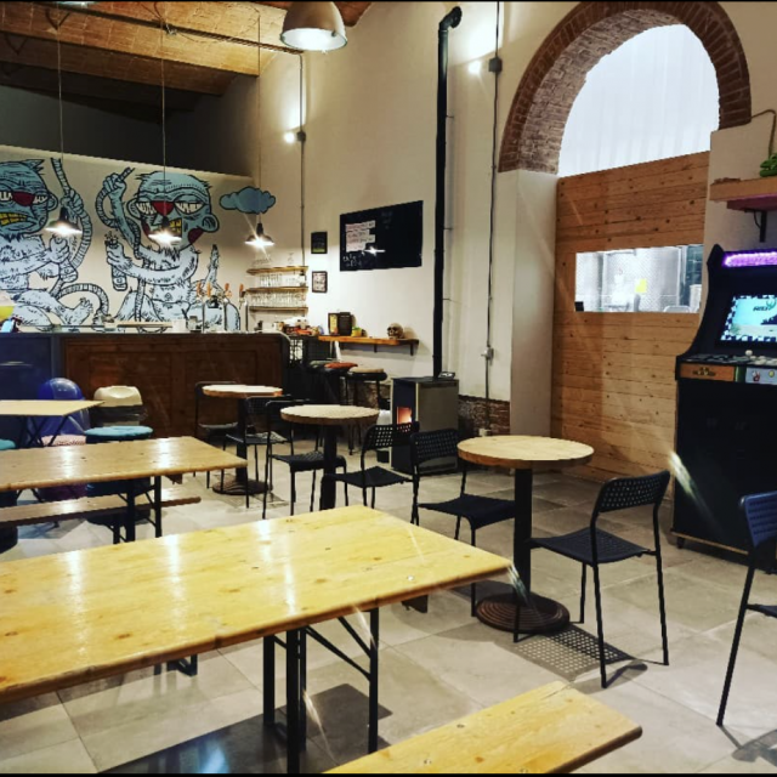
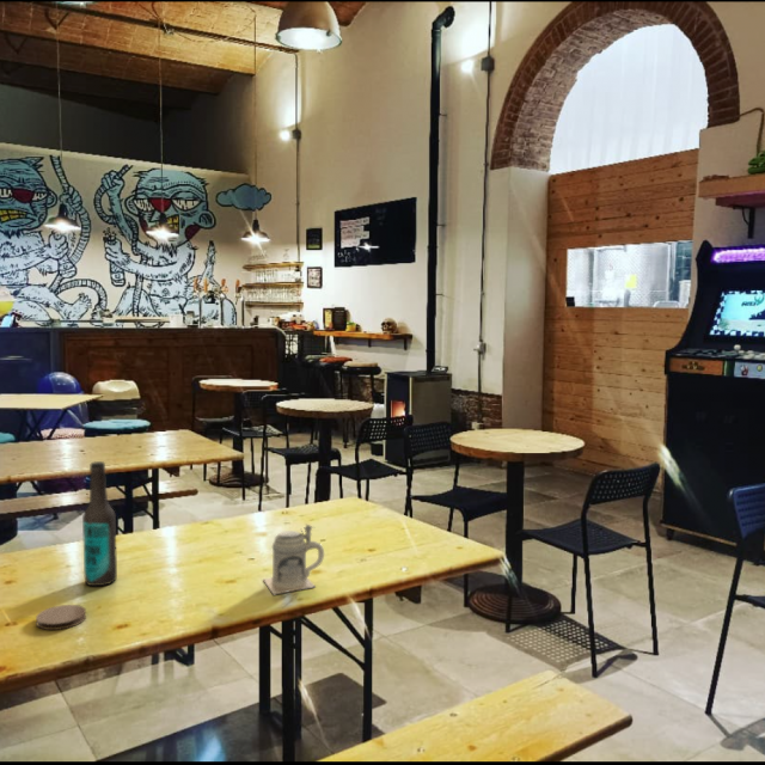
+ beer bottle [81,460,118,587]
+ beer mug [263,522,325,595]
+ coaster [35,604,87,631]
